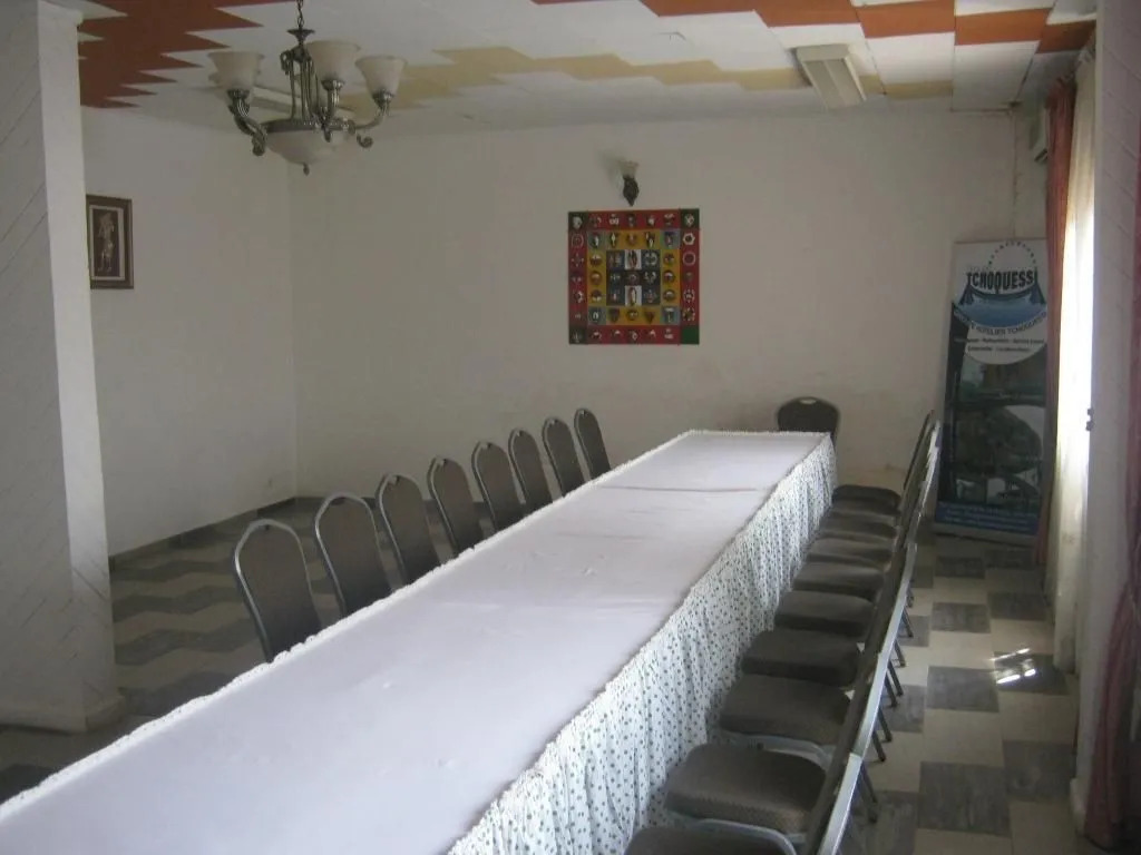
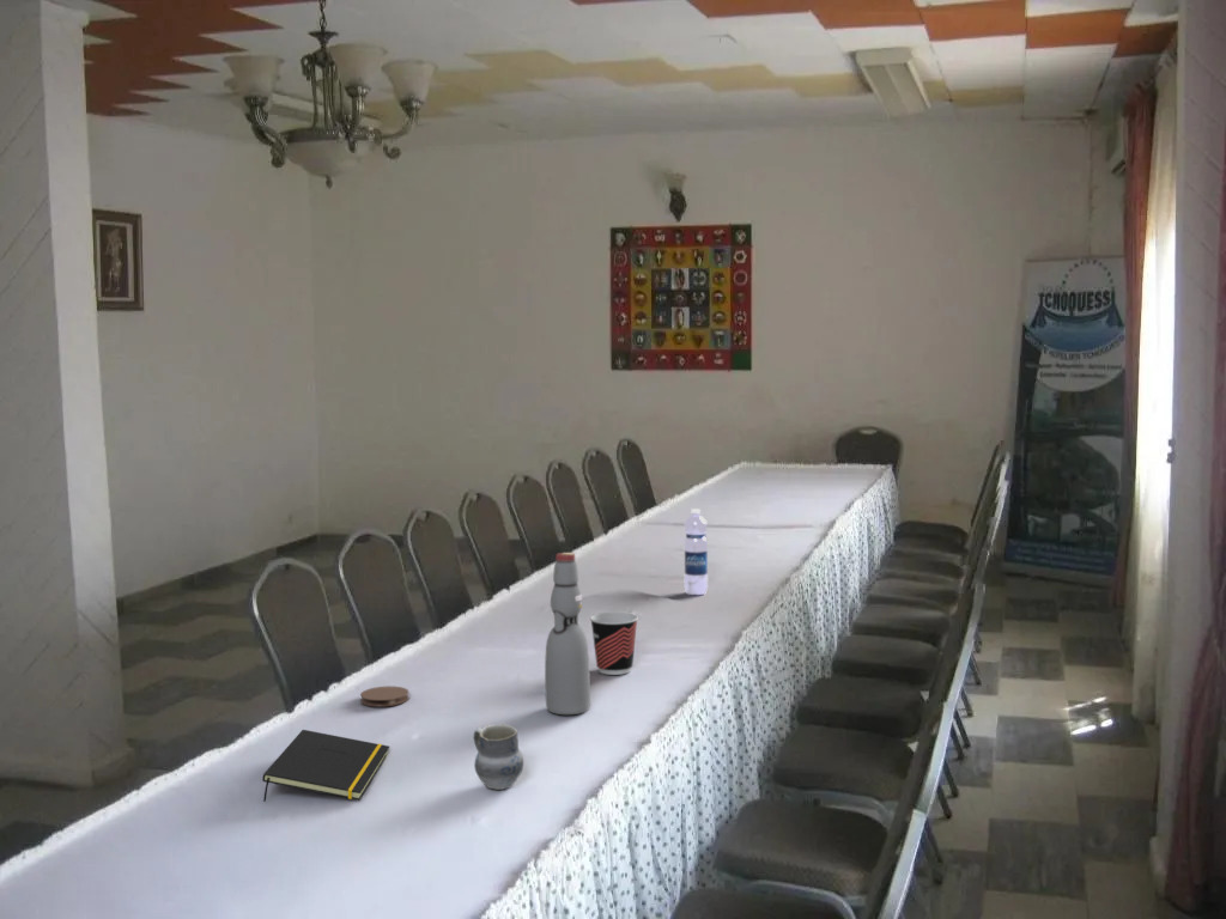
+ notepad [261,729,390,803]
+ bottle [544,552,591,716]
+ coaster [359,686,411,707]
+ cup [589,611,639,676]
+ water bottle [684,507,709,596]
+ cup [473,723,524,791]
